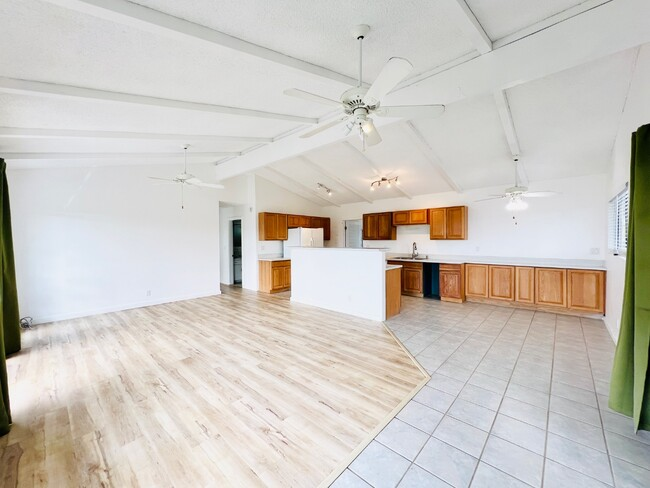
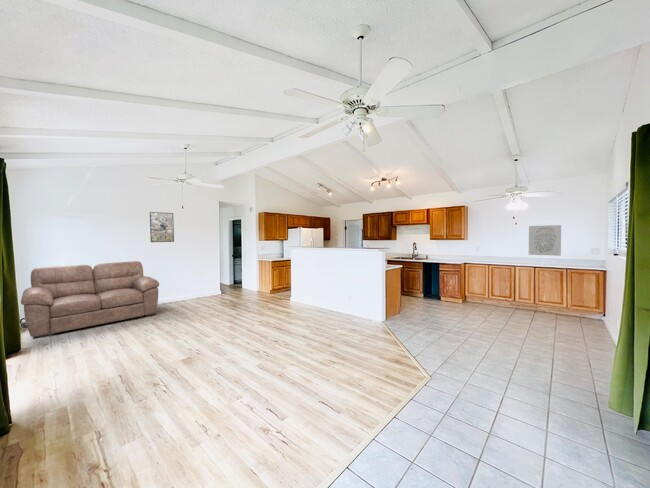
+ wall art [528,224,562,257]
+ sofa [20,260,160,340]
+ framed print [149,211,175,243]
